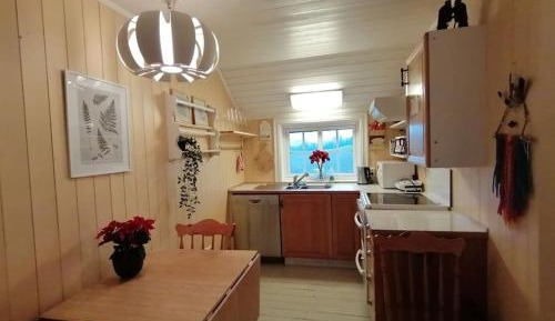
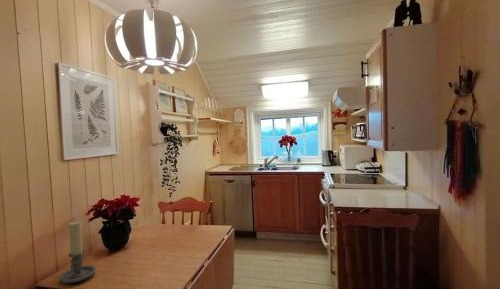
+ candle holder [58,220,97,284]
